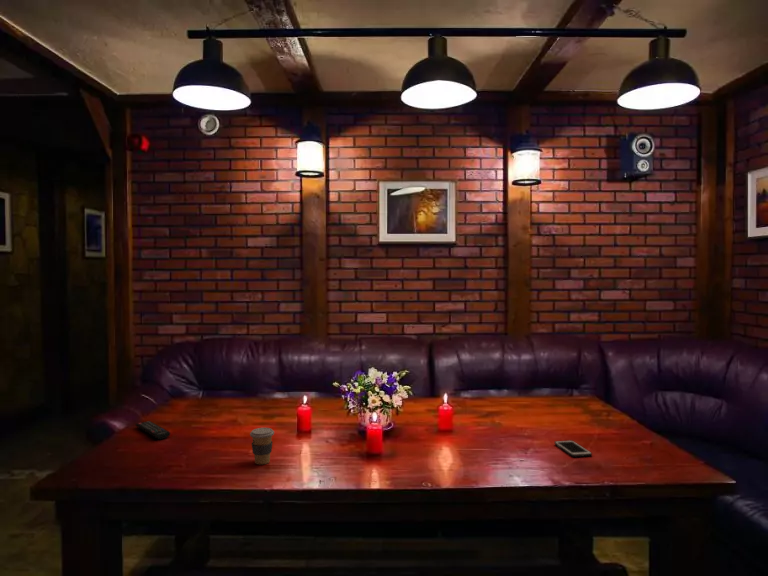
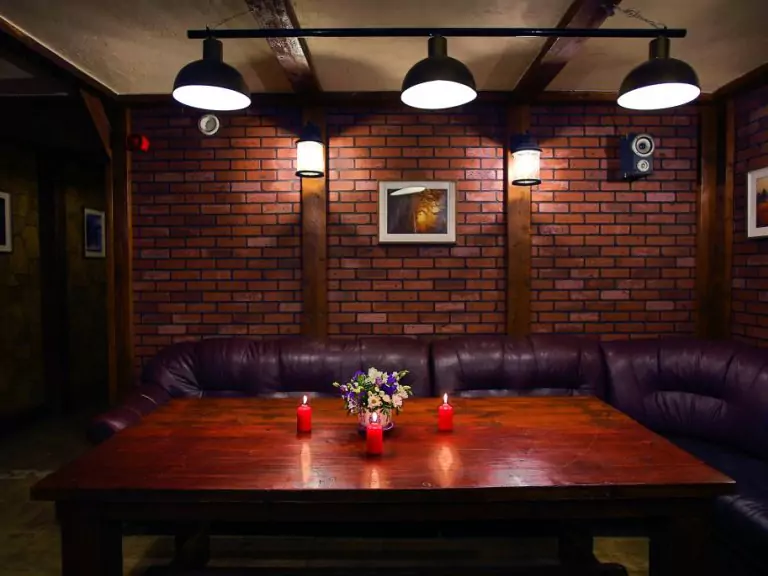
- remote control [135,420,171,440]
- coffee cup [249,427,275,465]
- cell phone [553,439,593,458]
